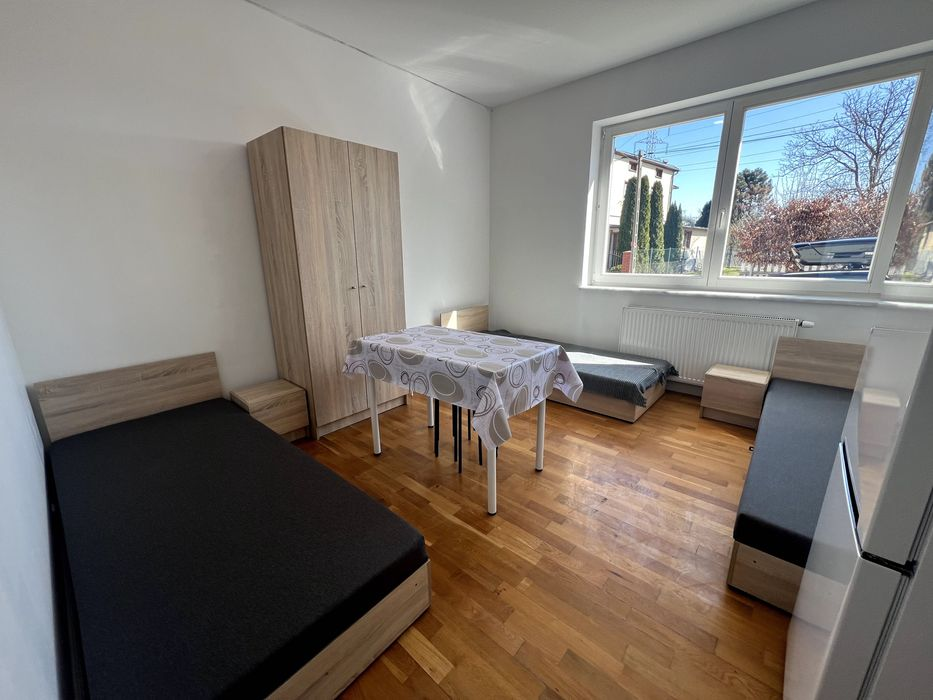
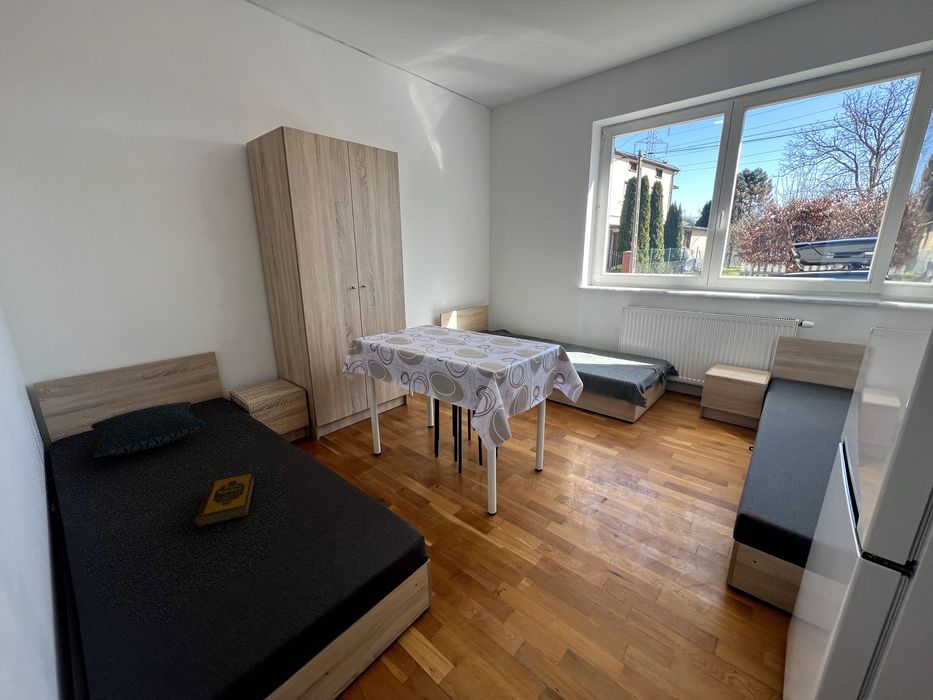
+ hardback book [193,472,256,528]
+ pillow [90,401,207,458]
